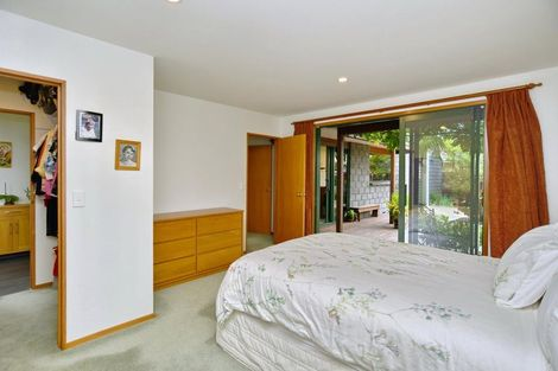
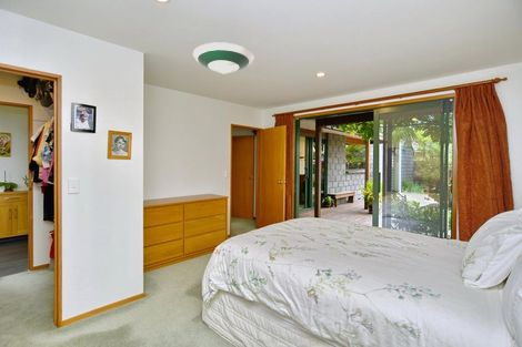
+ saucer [192,41,254,74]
